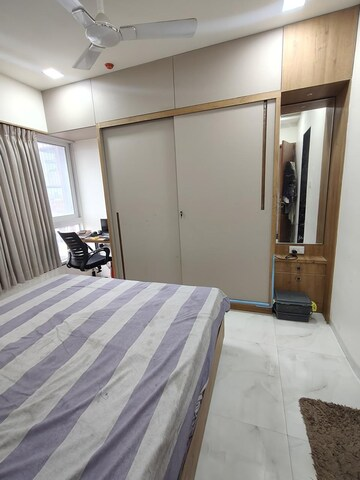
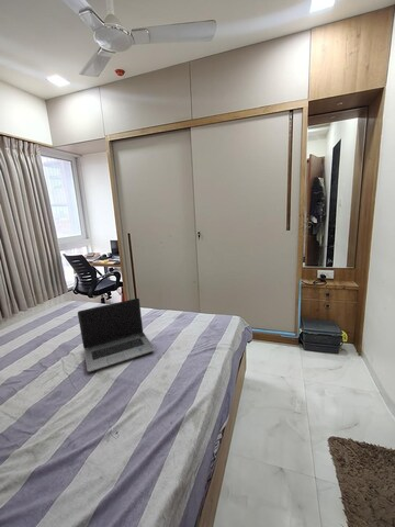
+ laptop computer [77,298,156,373]
